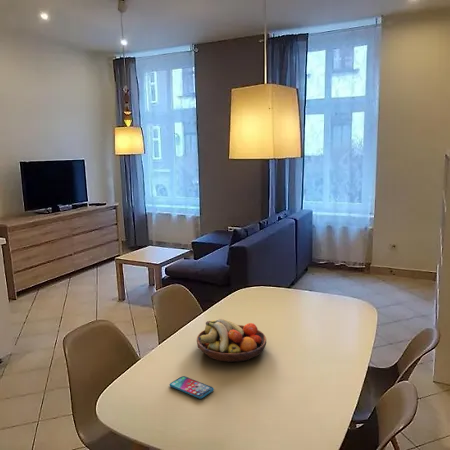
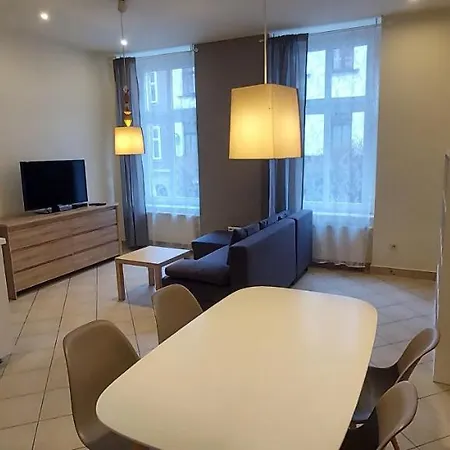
- fruit bowl [196,318,267,363]
- smartphone [169,375,215,400]
